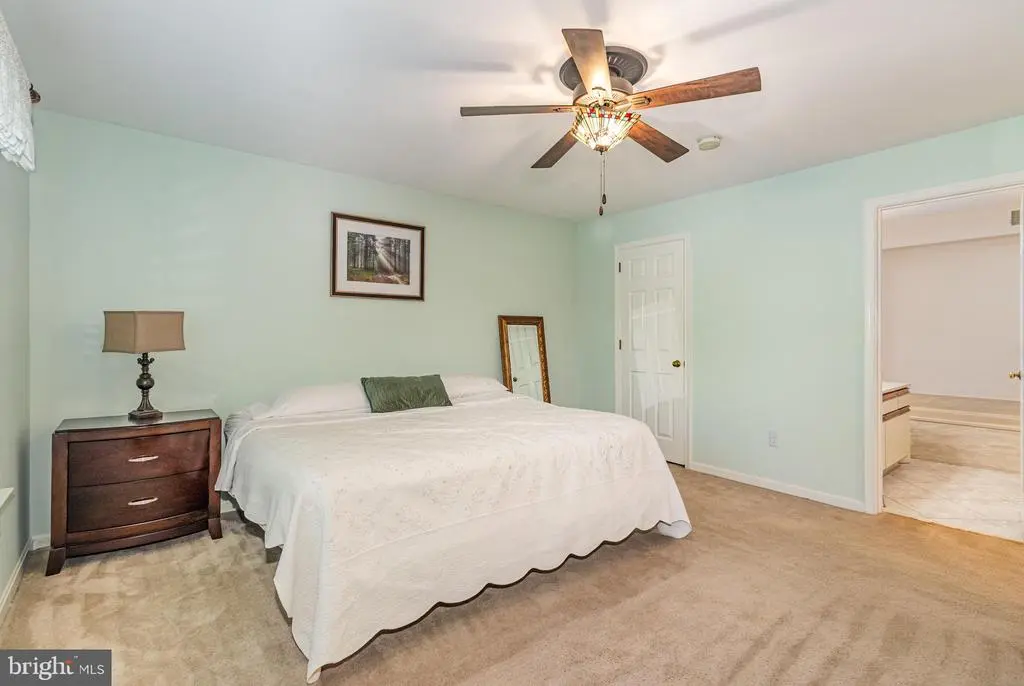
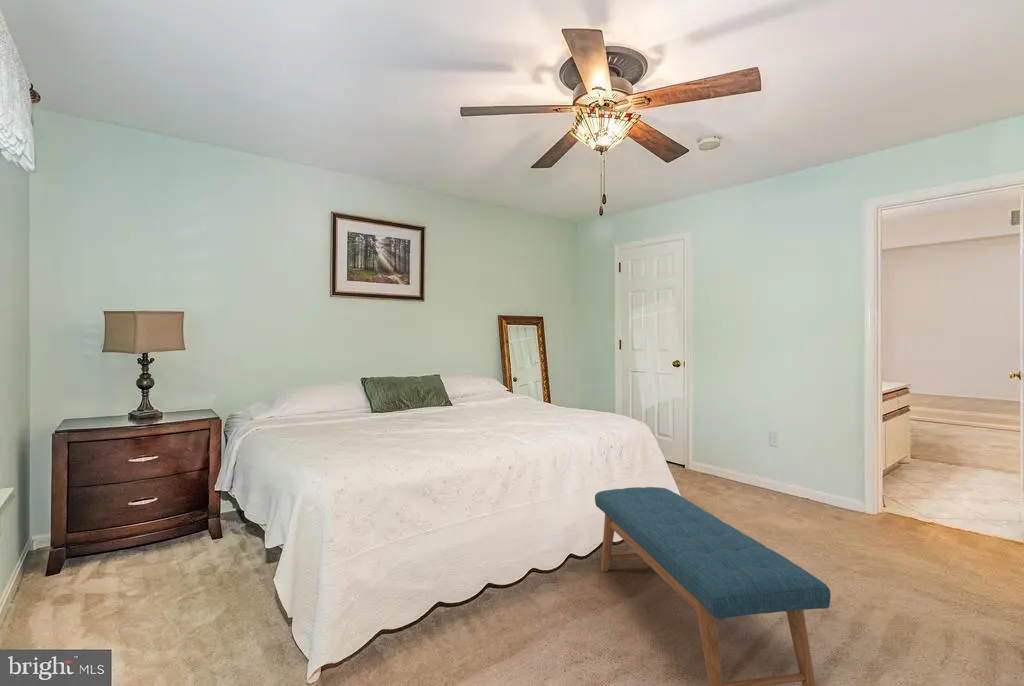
+ bench [594,486,832,686]
